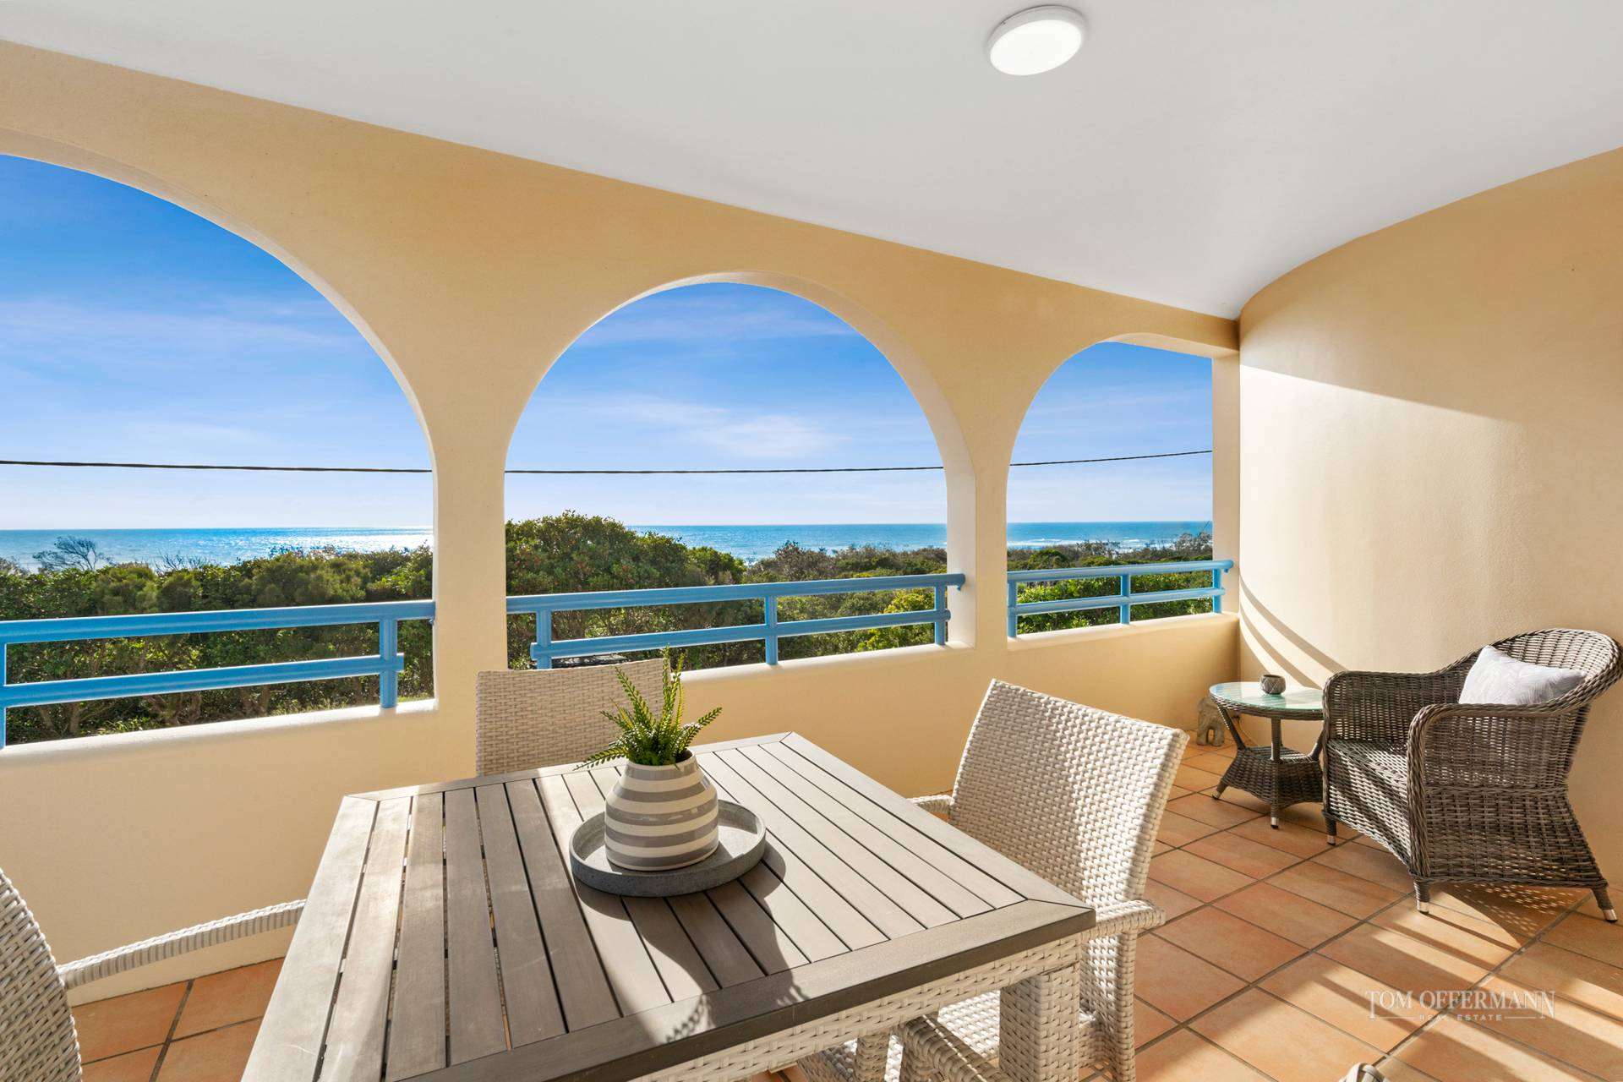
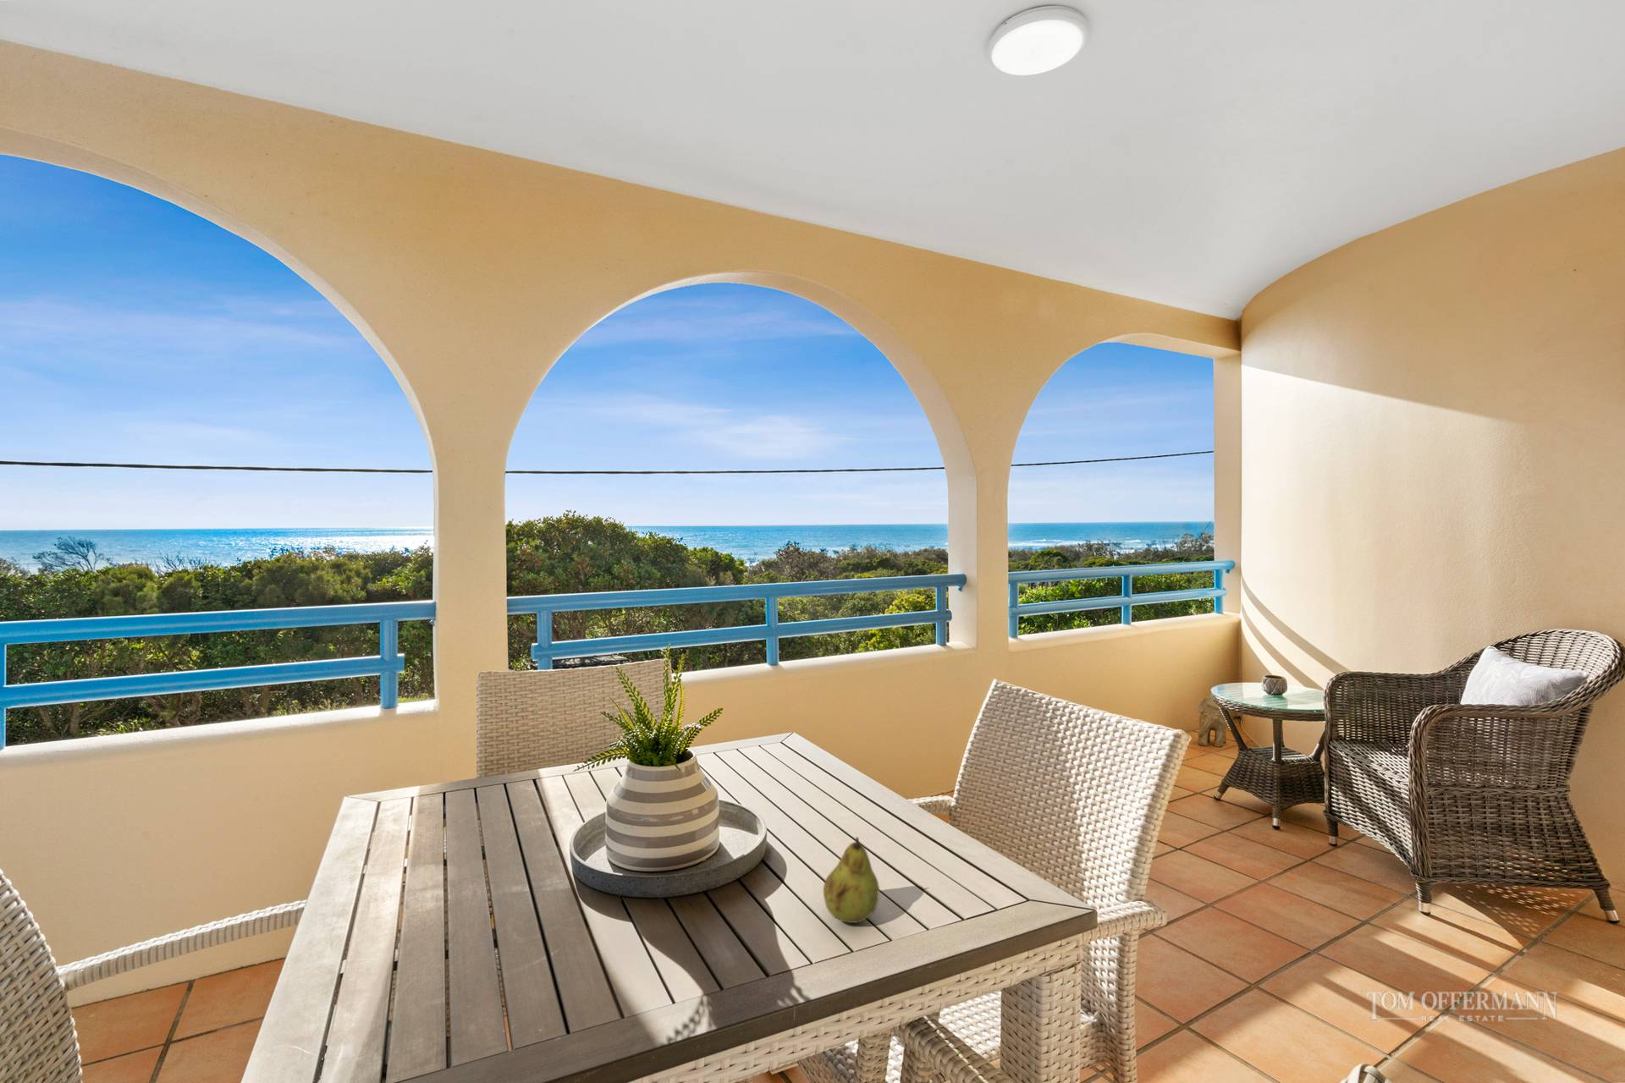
+ fruit [822,836,880,923]
